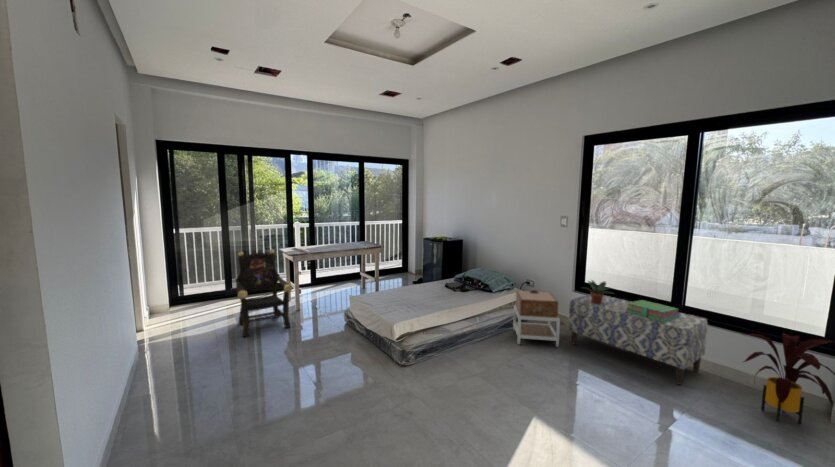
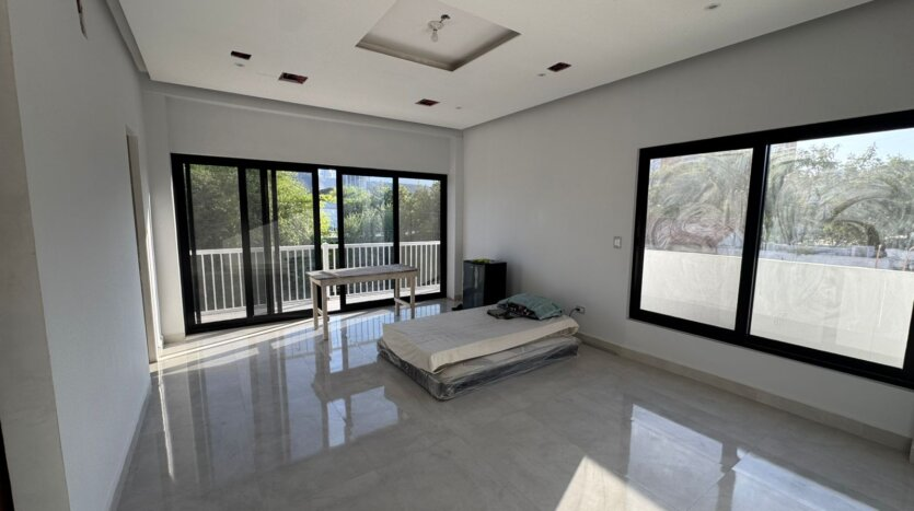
- armchair [235,248,293,338]
- nightstand [512,289,561,348]
- potted plant [580,279,615,304]
- house plant [742,332,835,425]
- stack of books [626,299,680,323]
- bench [568,293,709,386]
